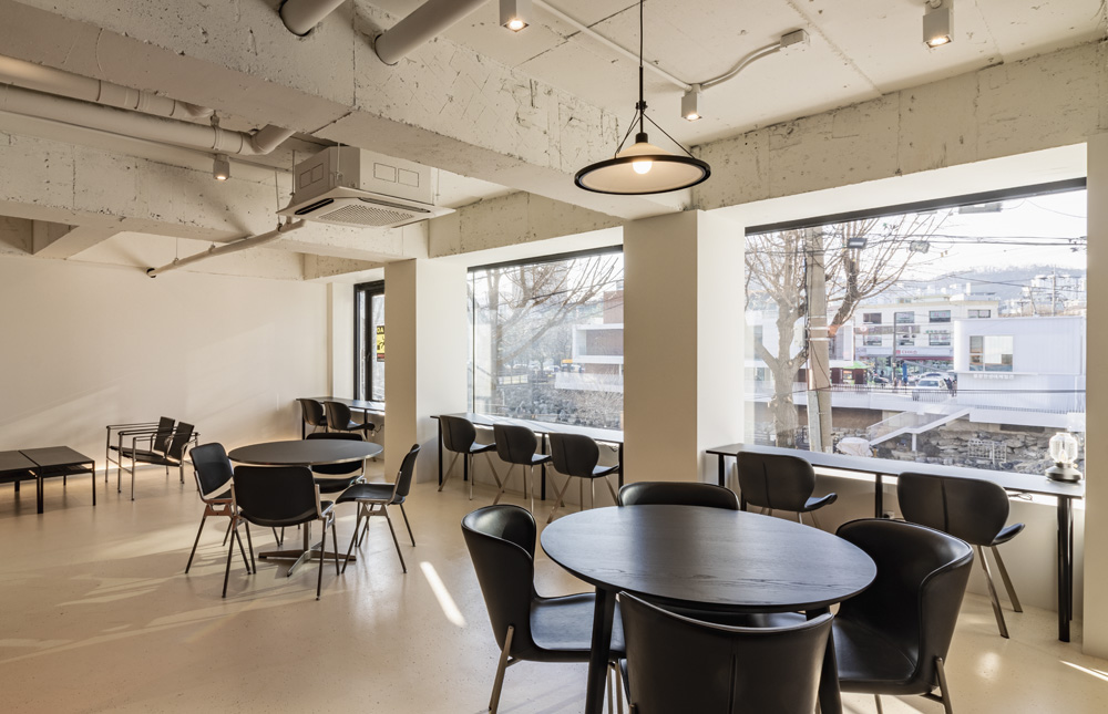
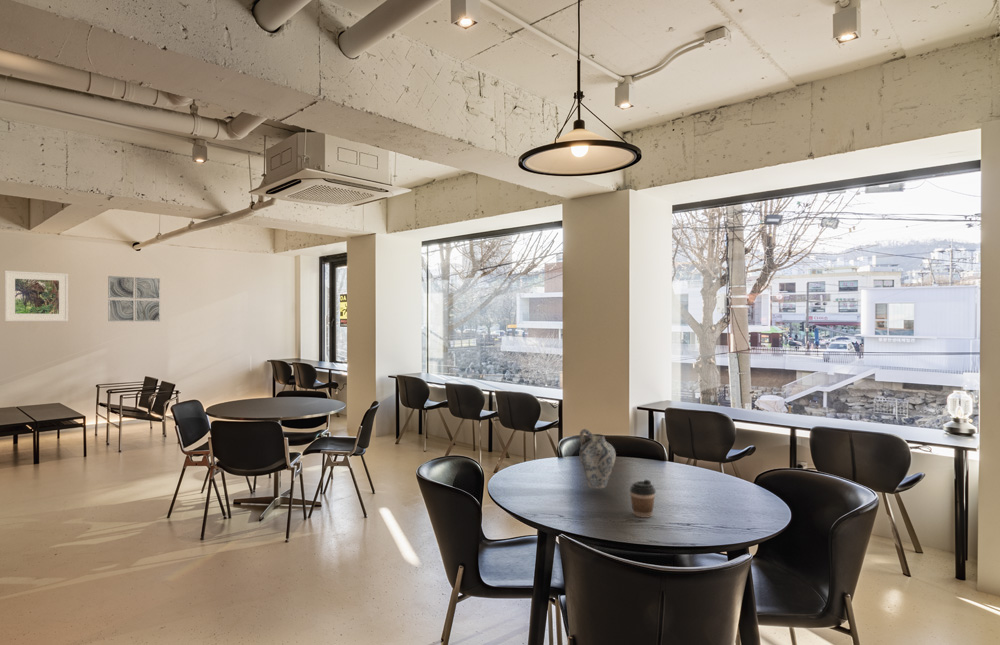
+ coffee cup [629,479,657,519]
+ wall art [107,275,161,322]
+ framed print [4,270,69,322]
+ ceramic jug [578,428,617,489]
